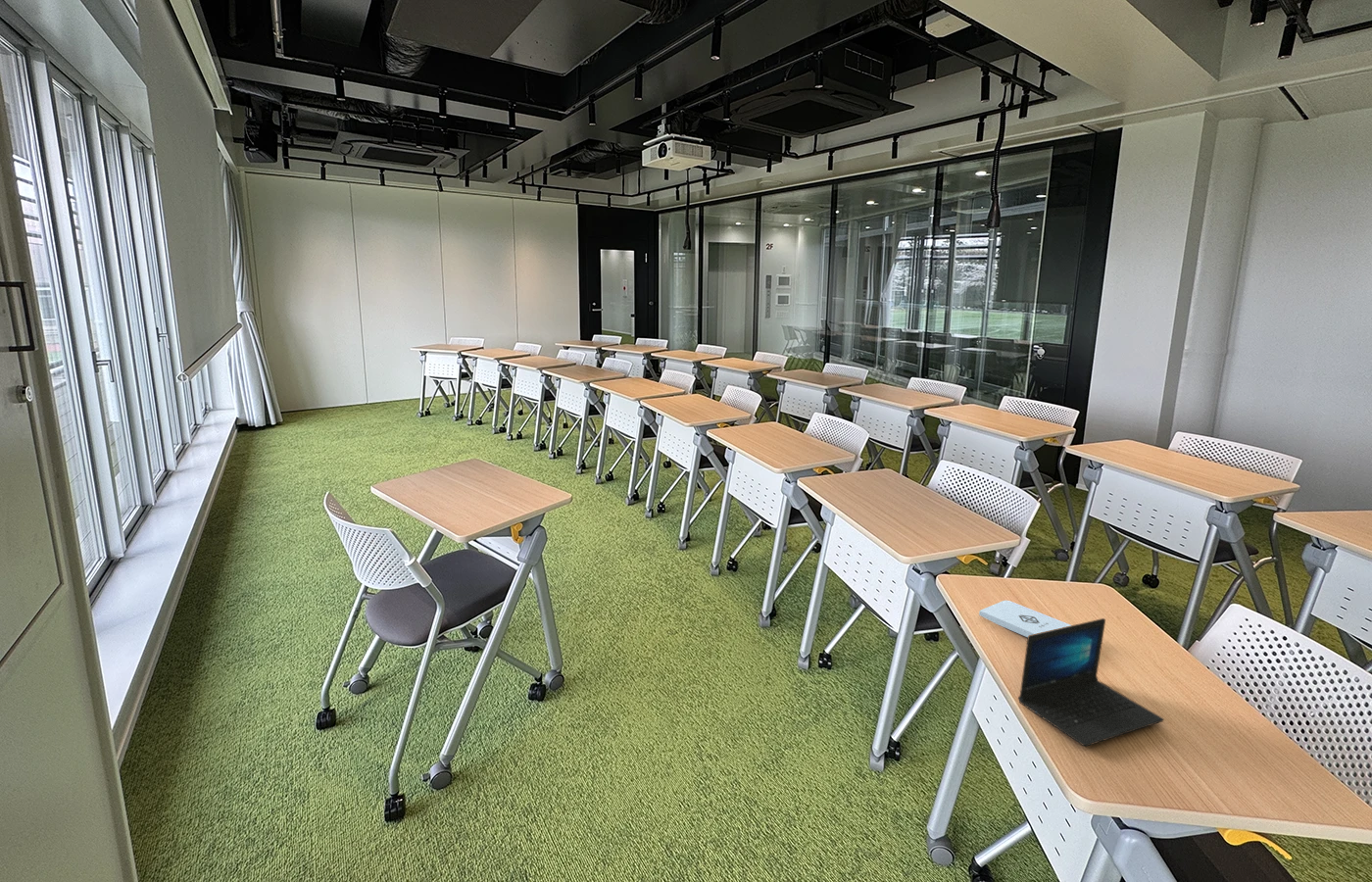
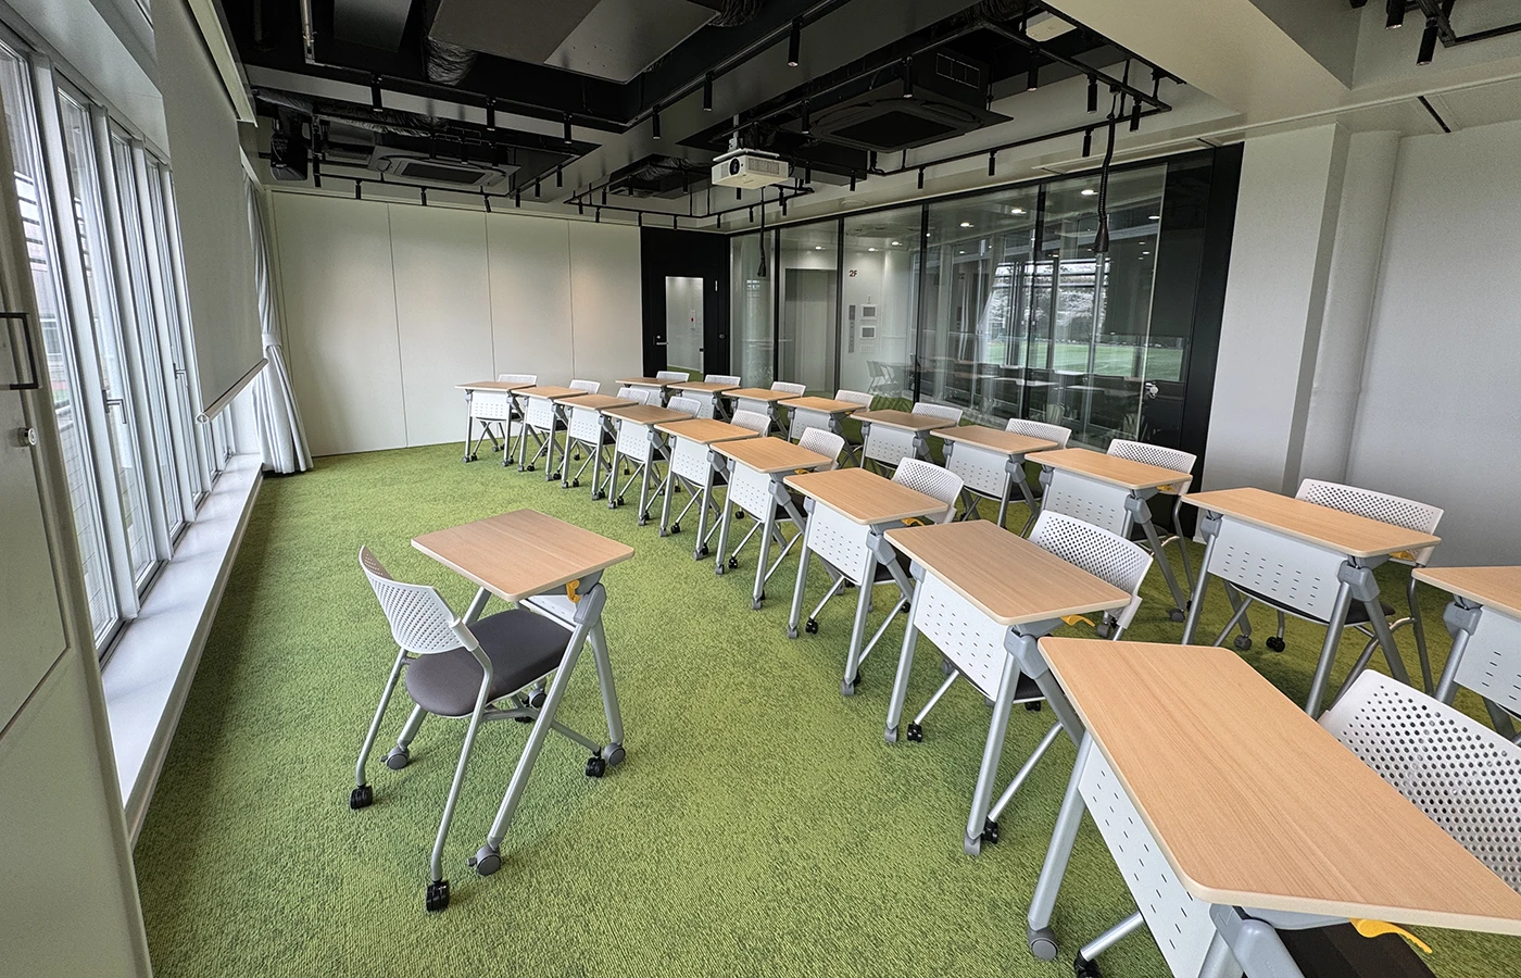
- notepad [978,600,1072,638]
- laptop [1017,617,1165,748]
